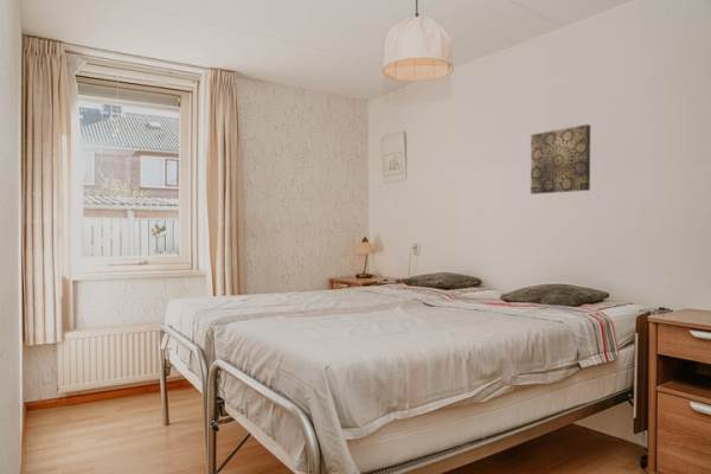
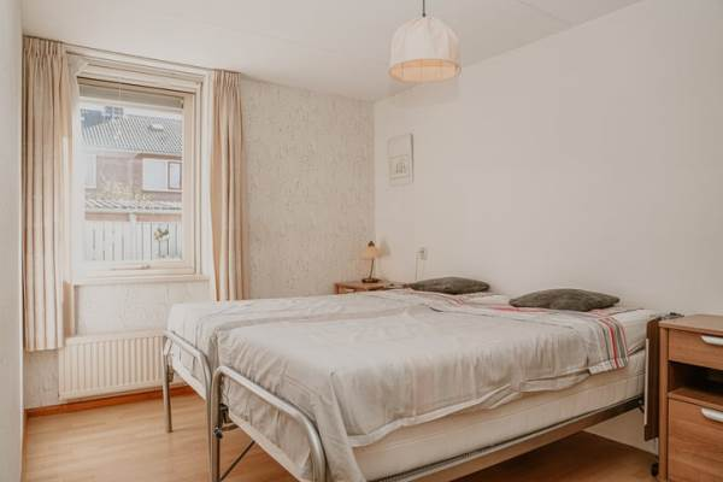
- wall art [530,123,591,196]
